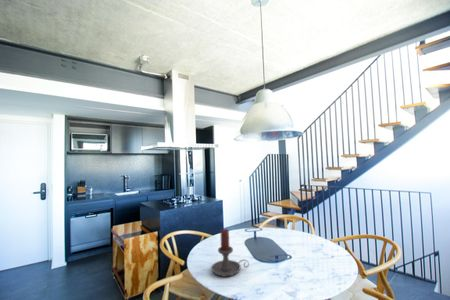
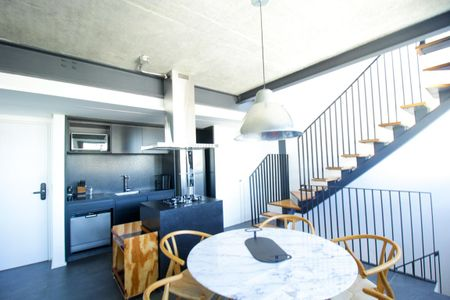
- candle holder [211,228,250,278]
